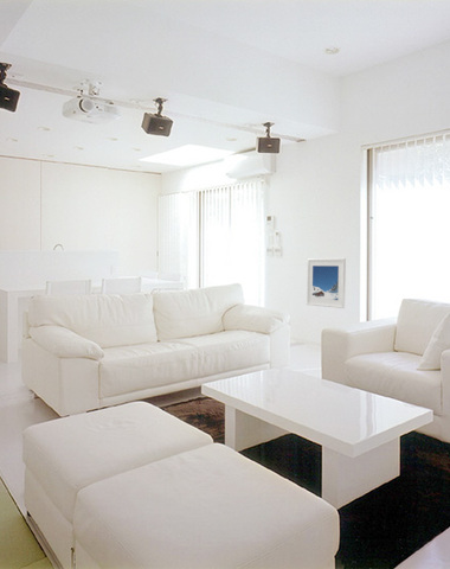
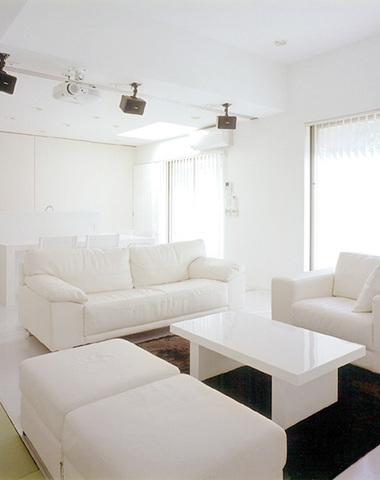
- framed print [306,257,347,309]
